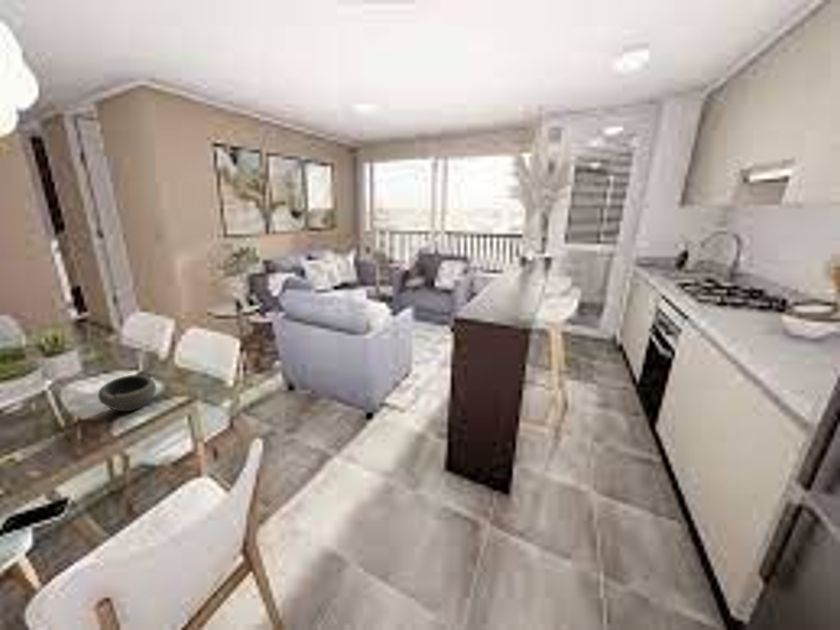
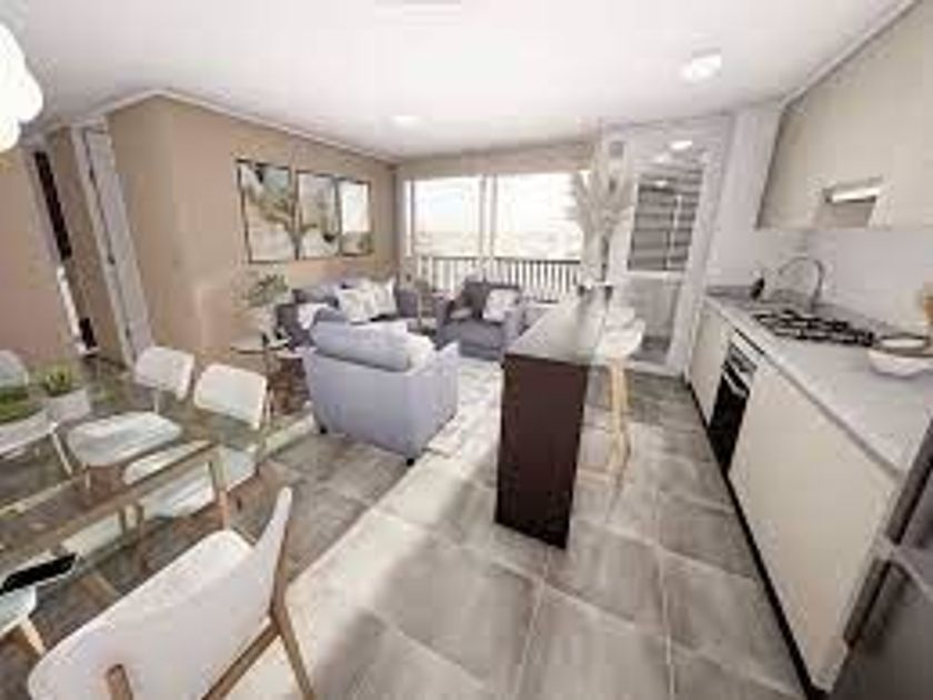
- bowl [97,370,157,412]
